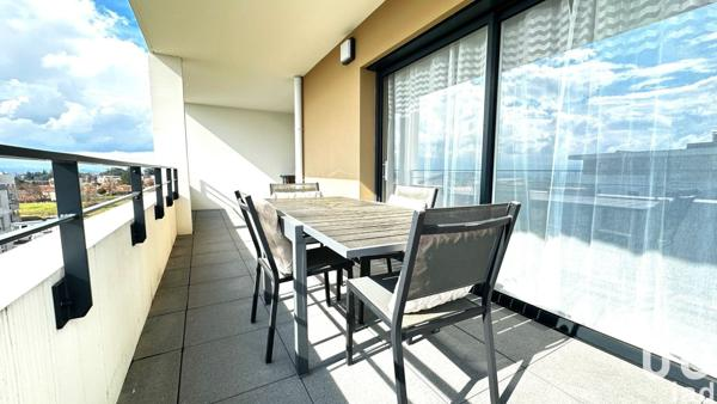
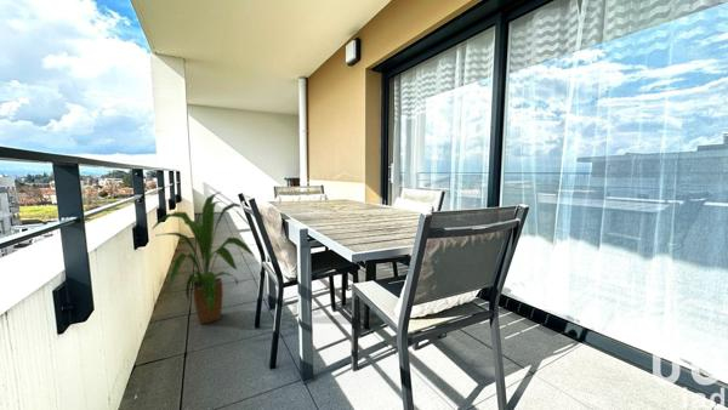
+ house plant [152,190,256,325]
